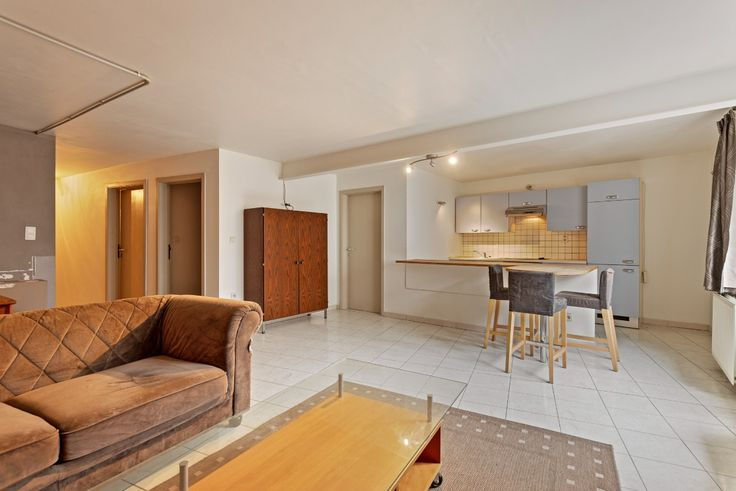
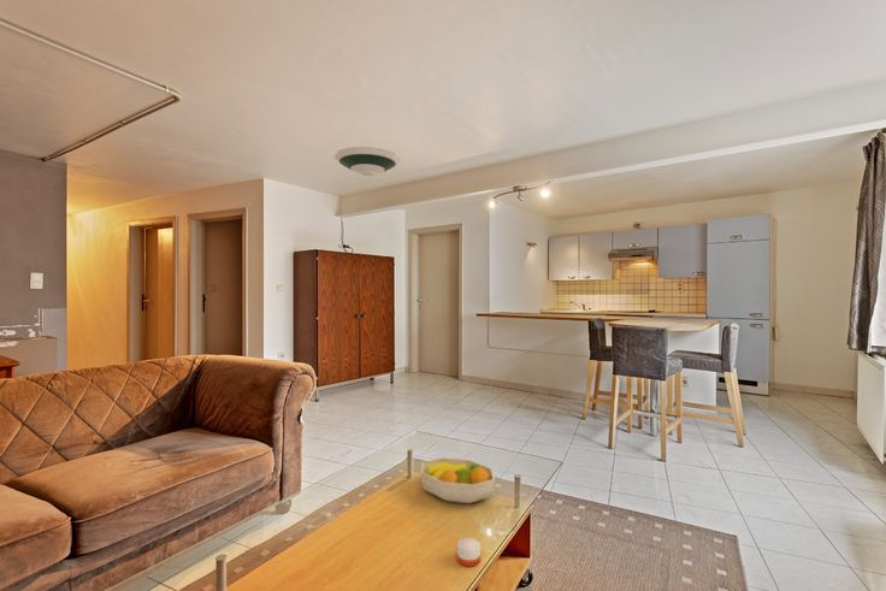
+ candle [456,537,482,568]
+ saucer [333,146,402,177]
+ fruit bowl [419,456,496,504]
